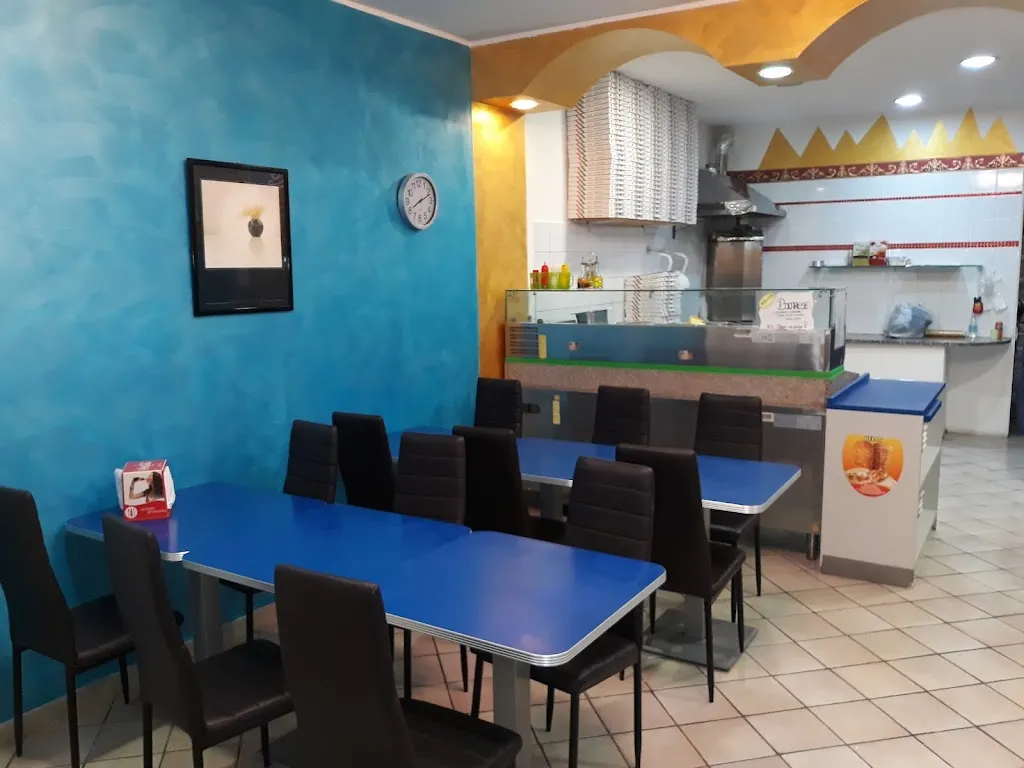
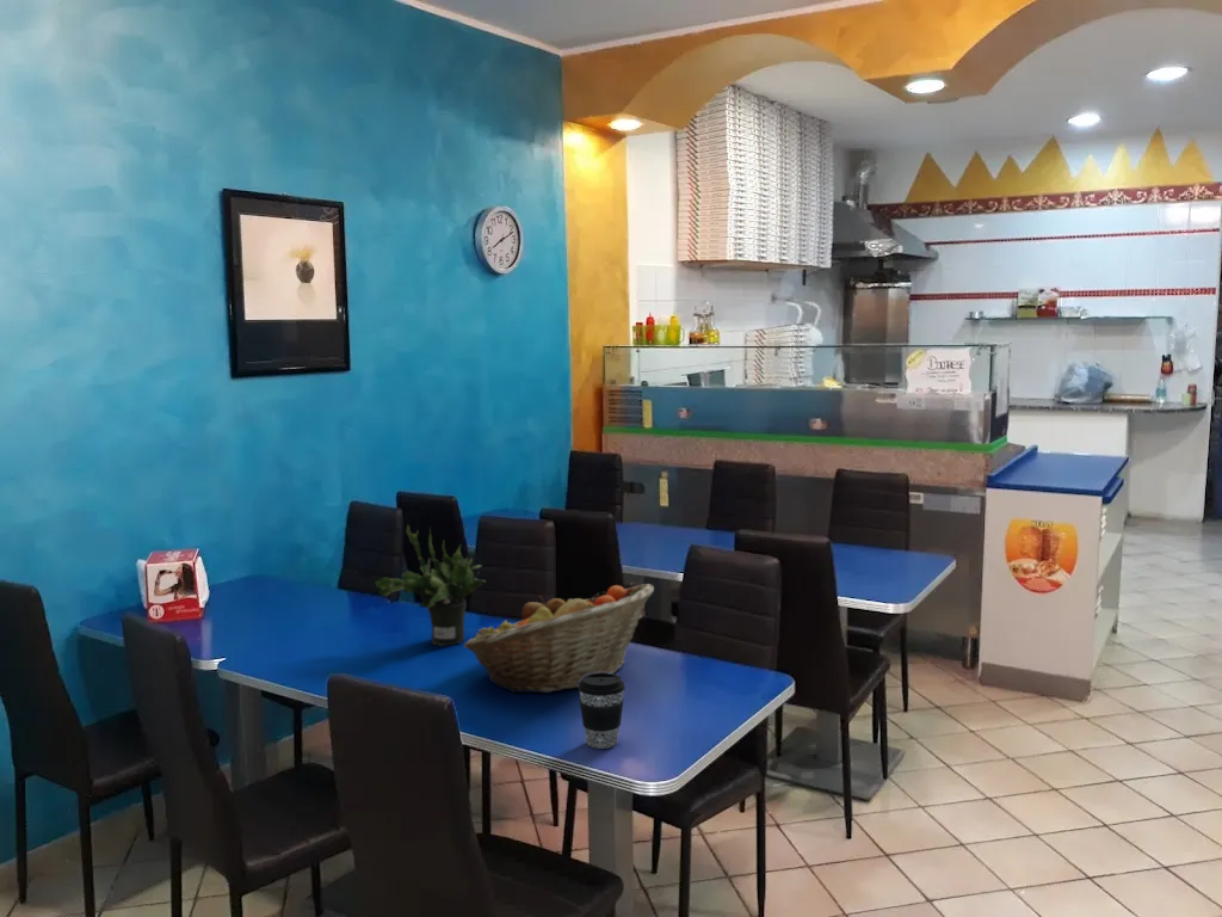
+ potted plant [374,524,486,646]
+ fruit basket [463,583,655,694]
+ coffee cup [576,672,627,750]
